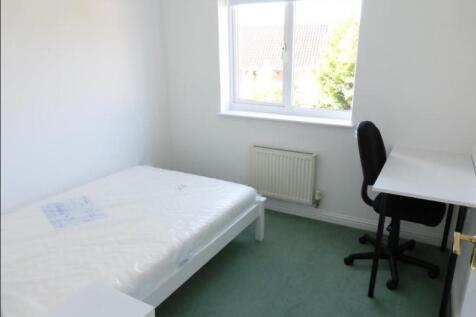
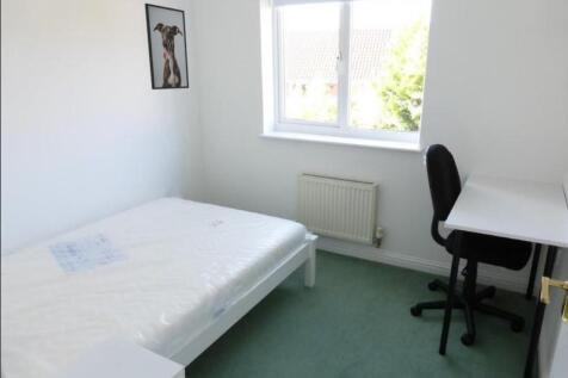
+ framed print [143,2,190,91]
